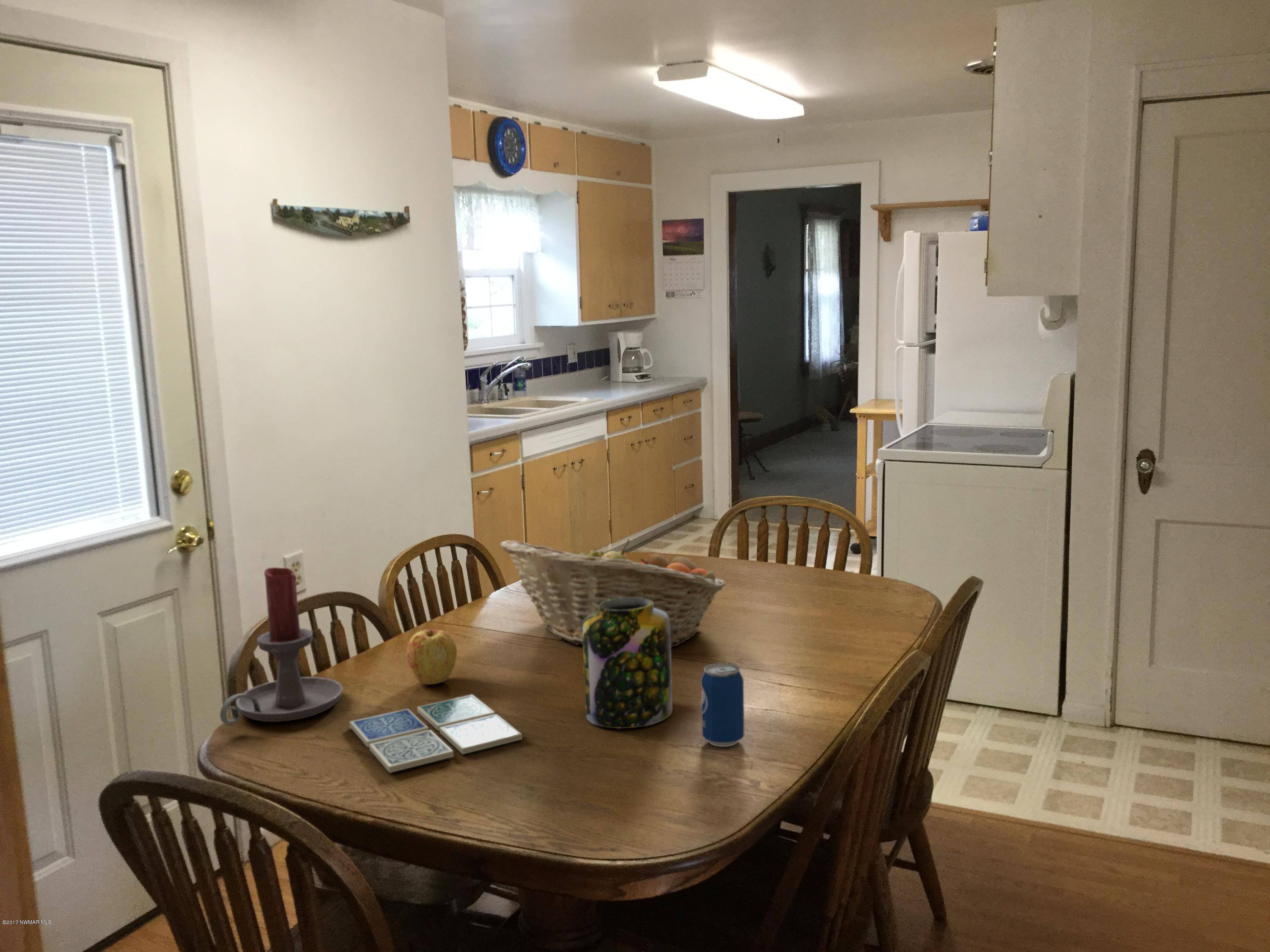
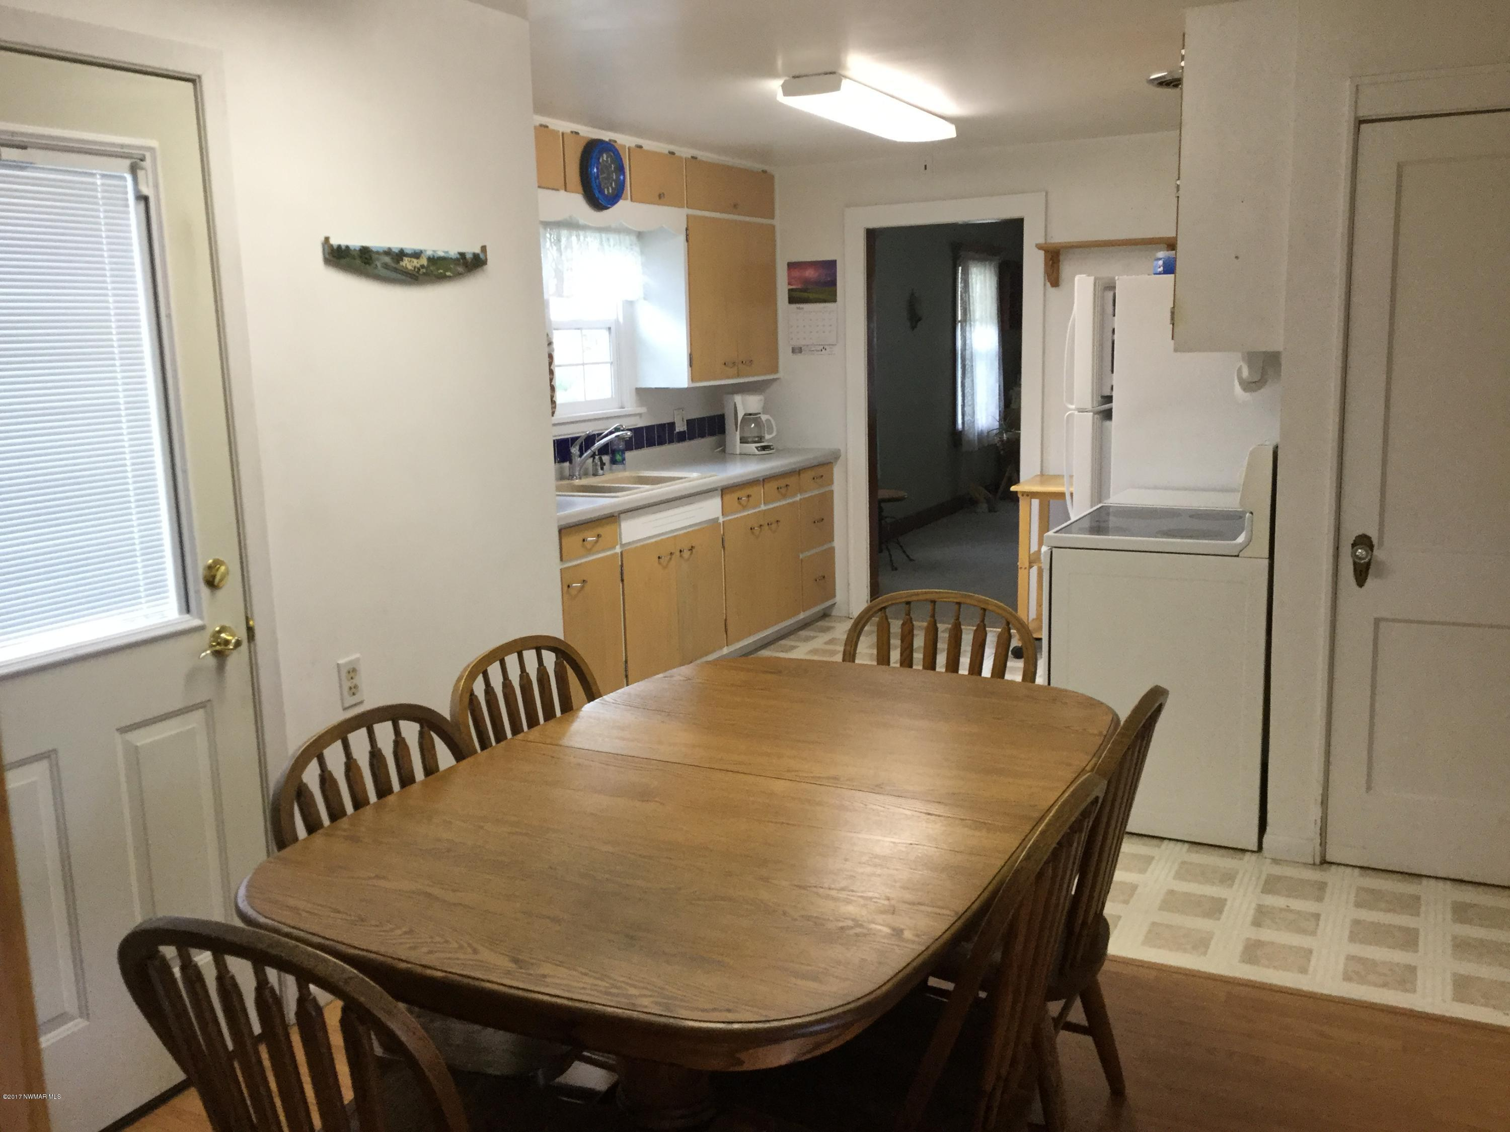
- fruit basket [499,539,726,648]
- candle holder [220,567,343,725]
- jar [583,597,673,729]
- drink coaster [349,694,523,773]
- apple [406,629,457,685]
- beverage can [701,662,745,747]
